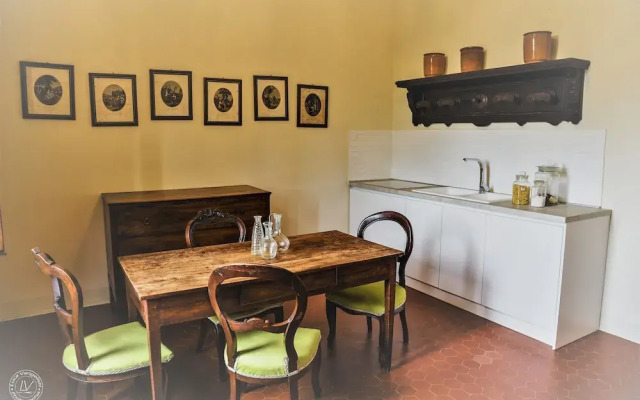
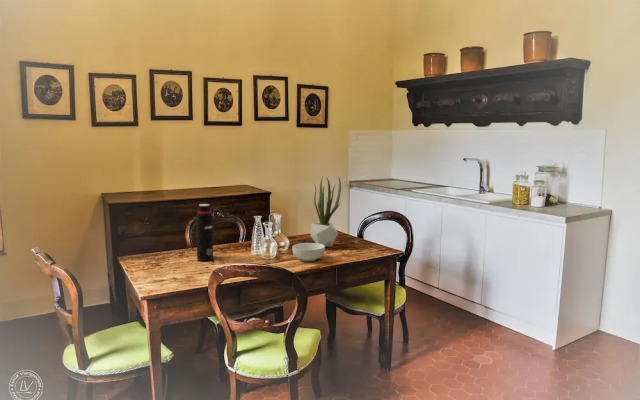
+ potted plant [310,175,342,248]
+ cereal bowl [291,242,326,262]
+ water bottle [195,203,215,262]
